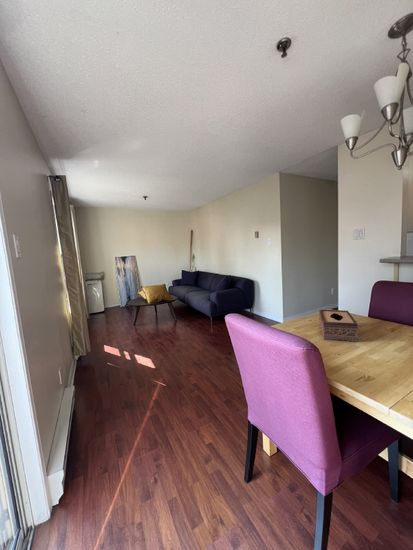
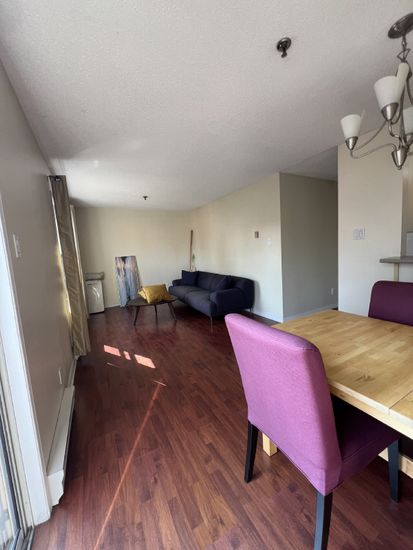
- tissue box [318,309,359,343]
